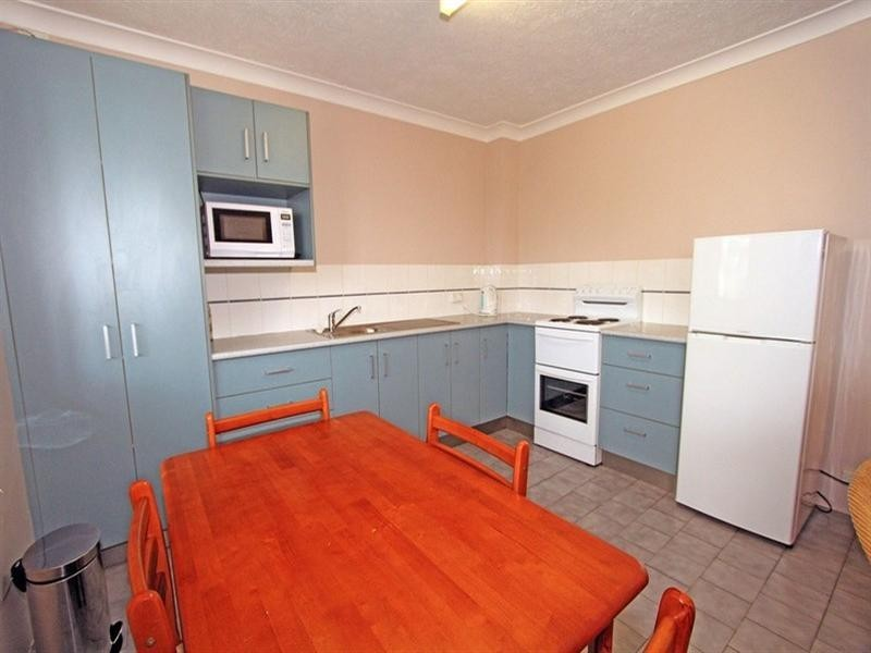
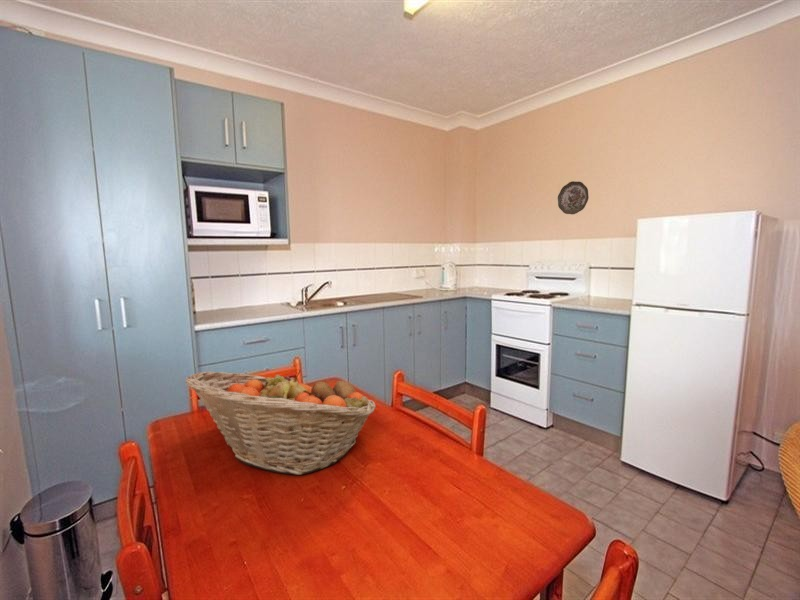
+ decorative plate [557,180,590,215]
+ fruit basket [184,369,377,476]
